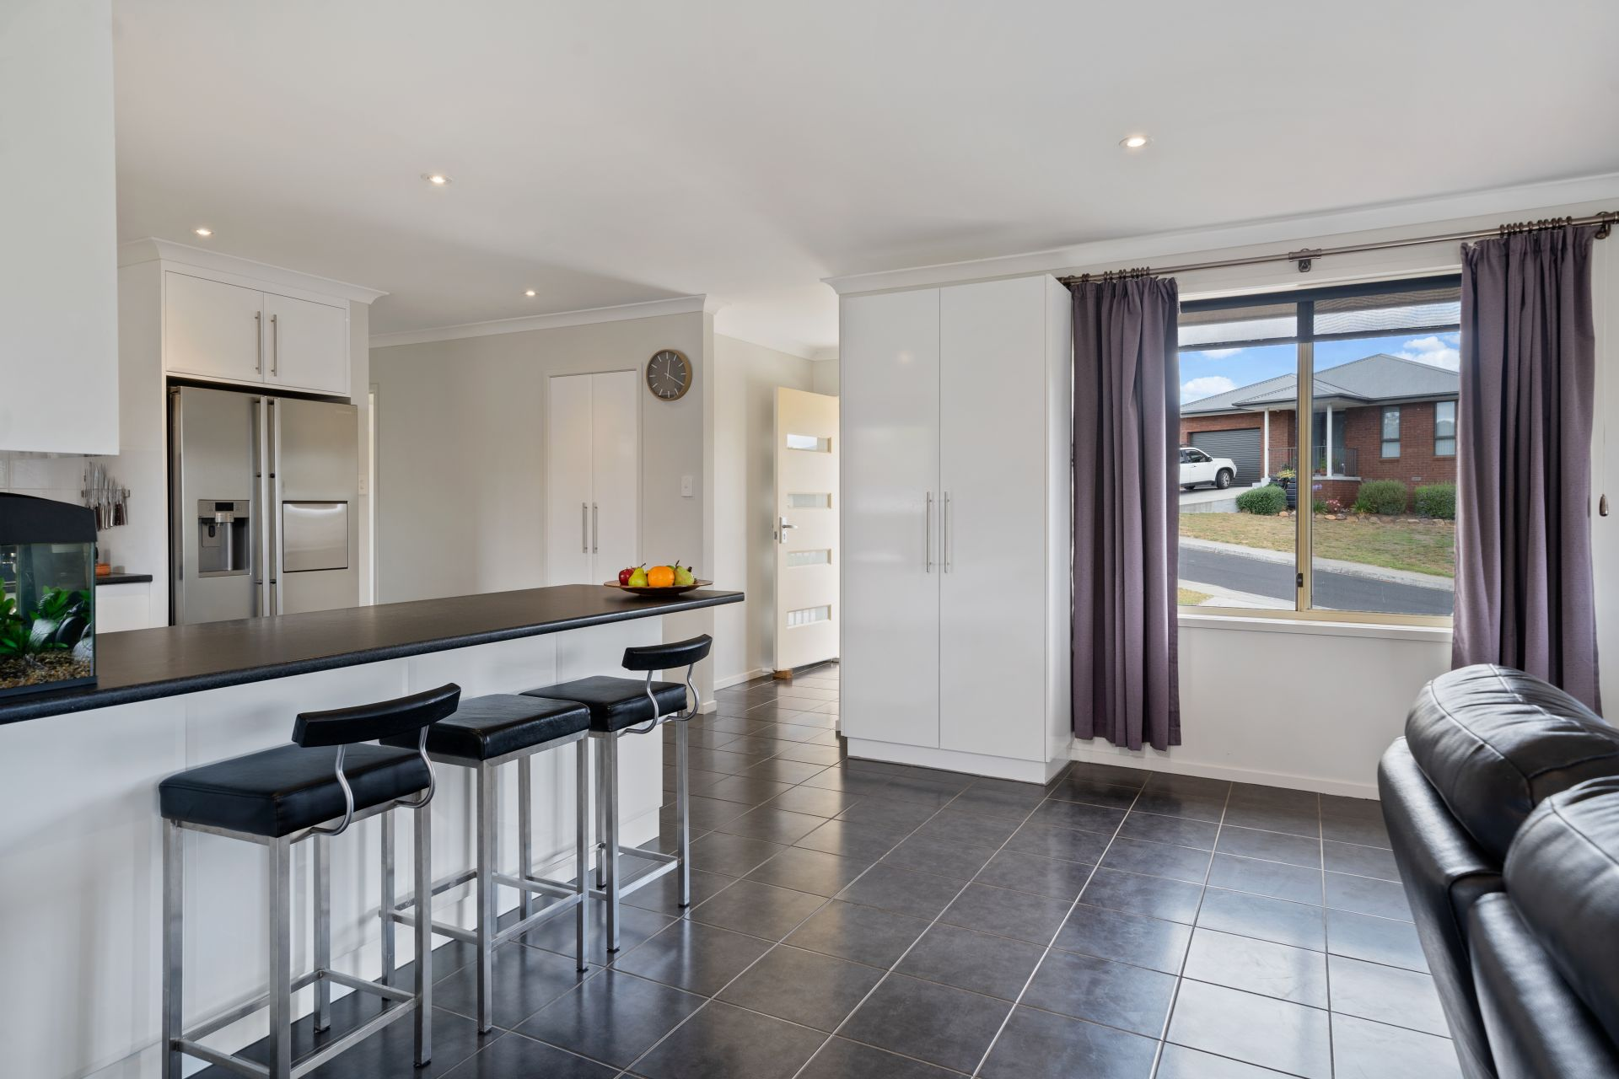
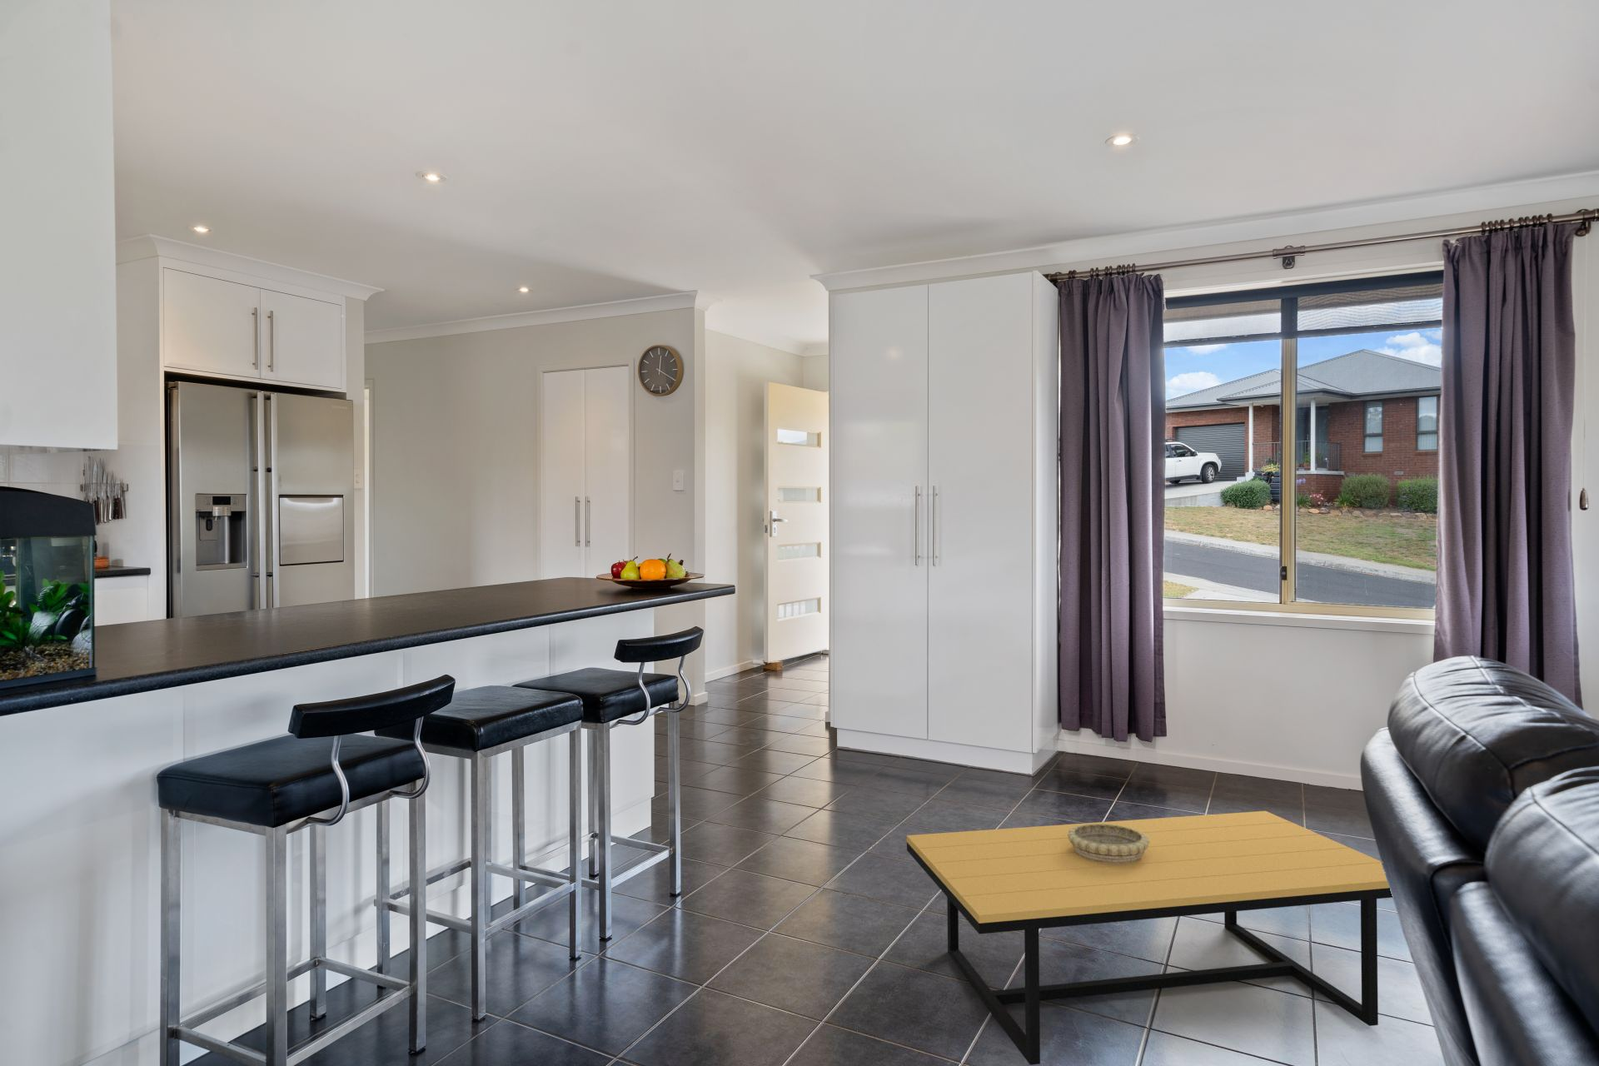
+ decorative bowl [1067,823,1149,865]
+ coffee table [907,810,1392,1066]
